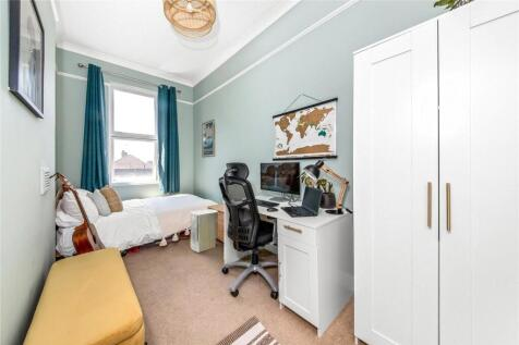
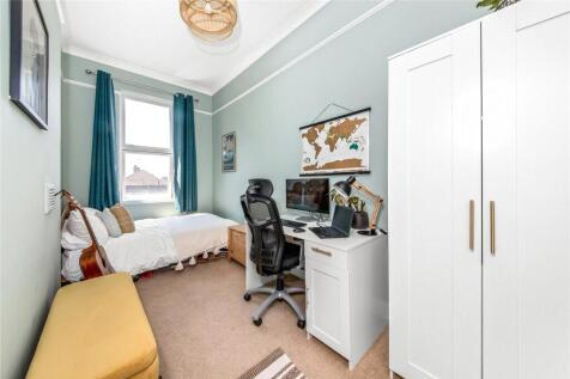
- air purifier [190,208,219,254]
